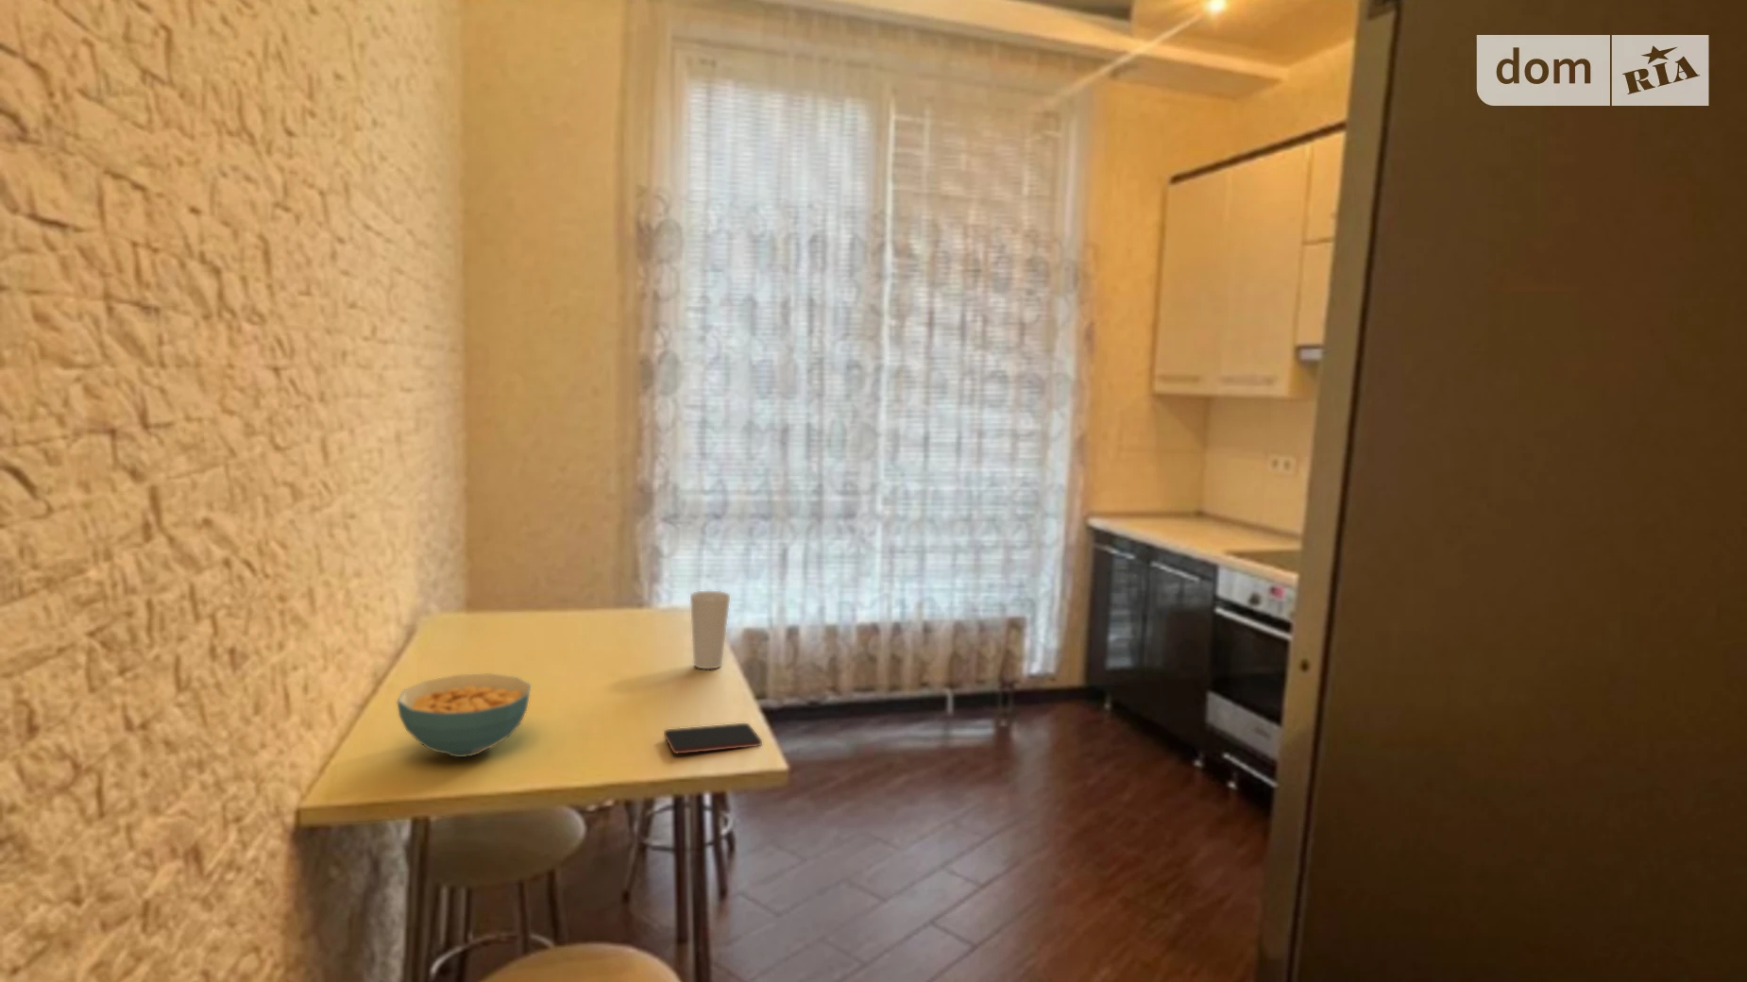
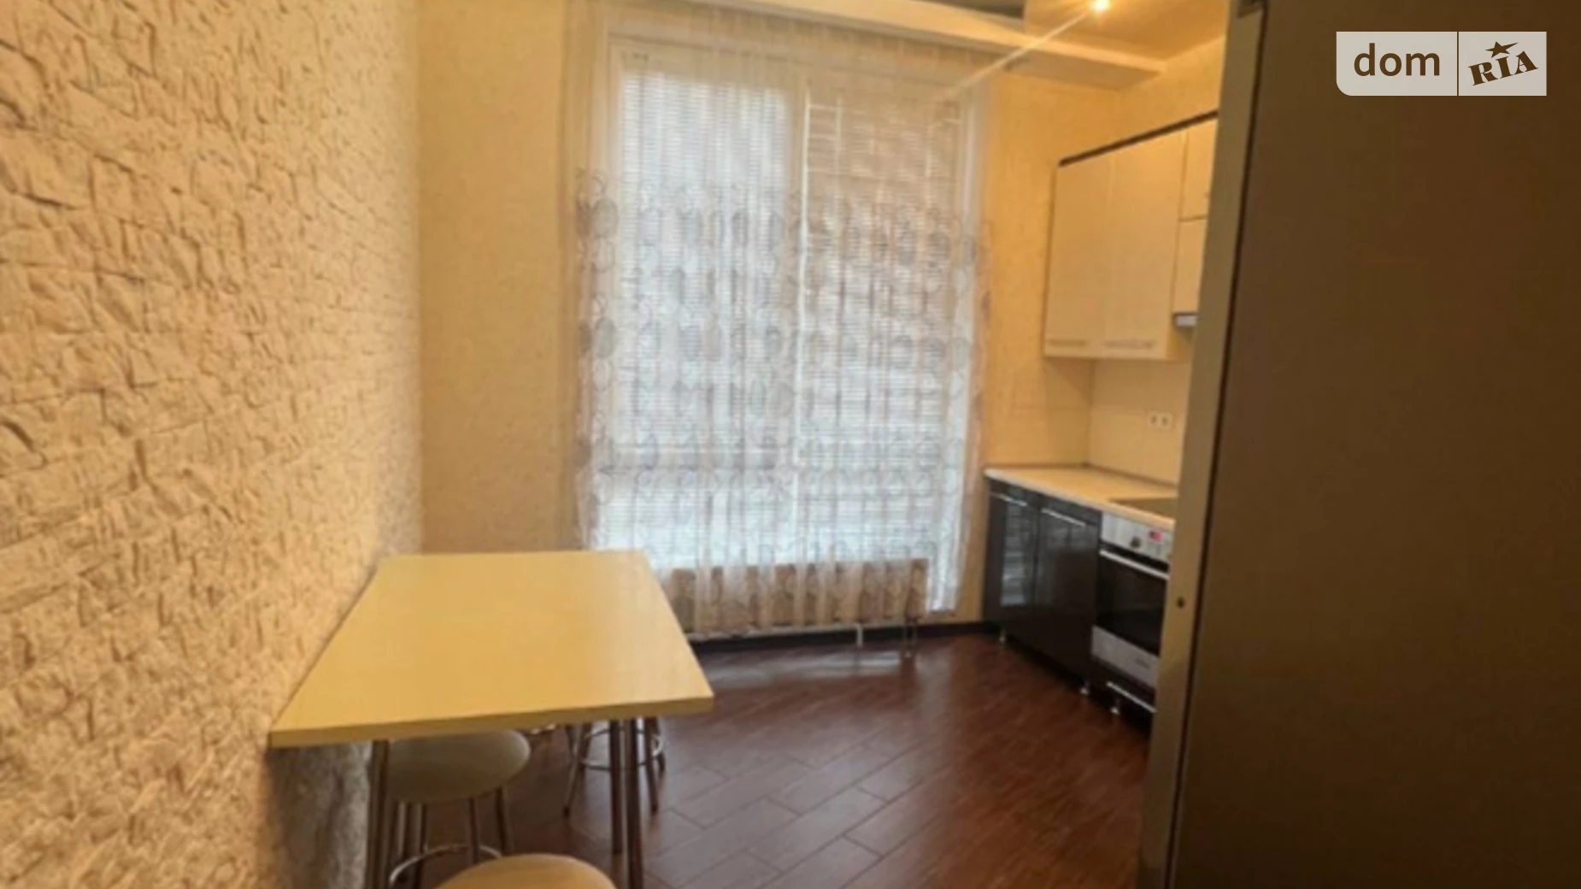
- smartphone [662,722,763,754]
- cup [690,590,731,670]
- cereal bowl [396,673,532,758]
